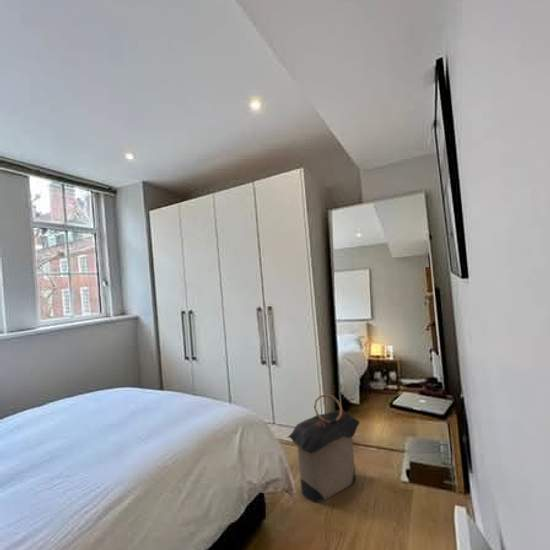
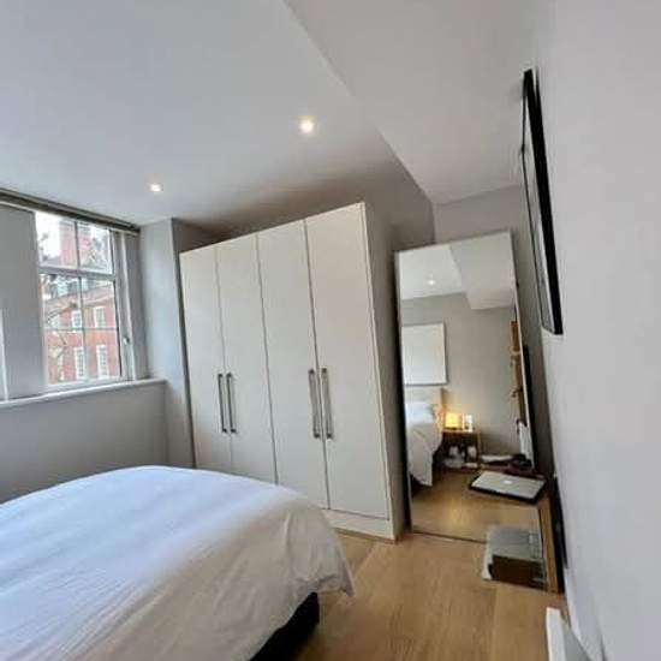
- laundry hamper [287,393,361,503]
